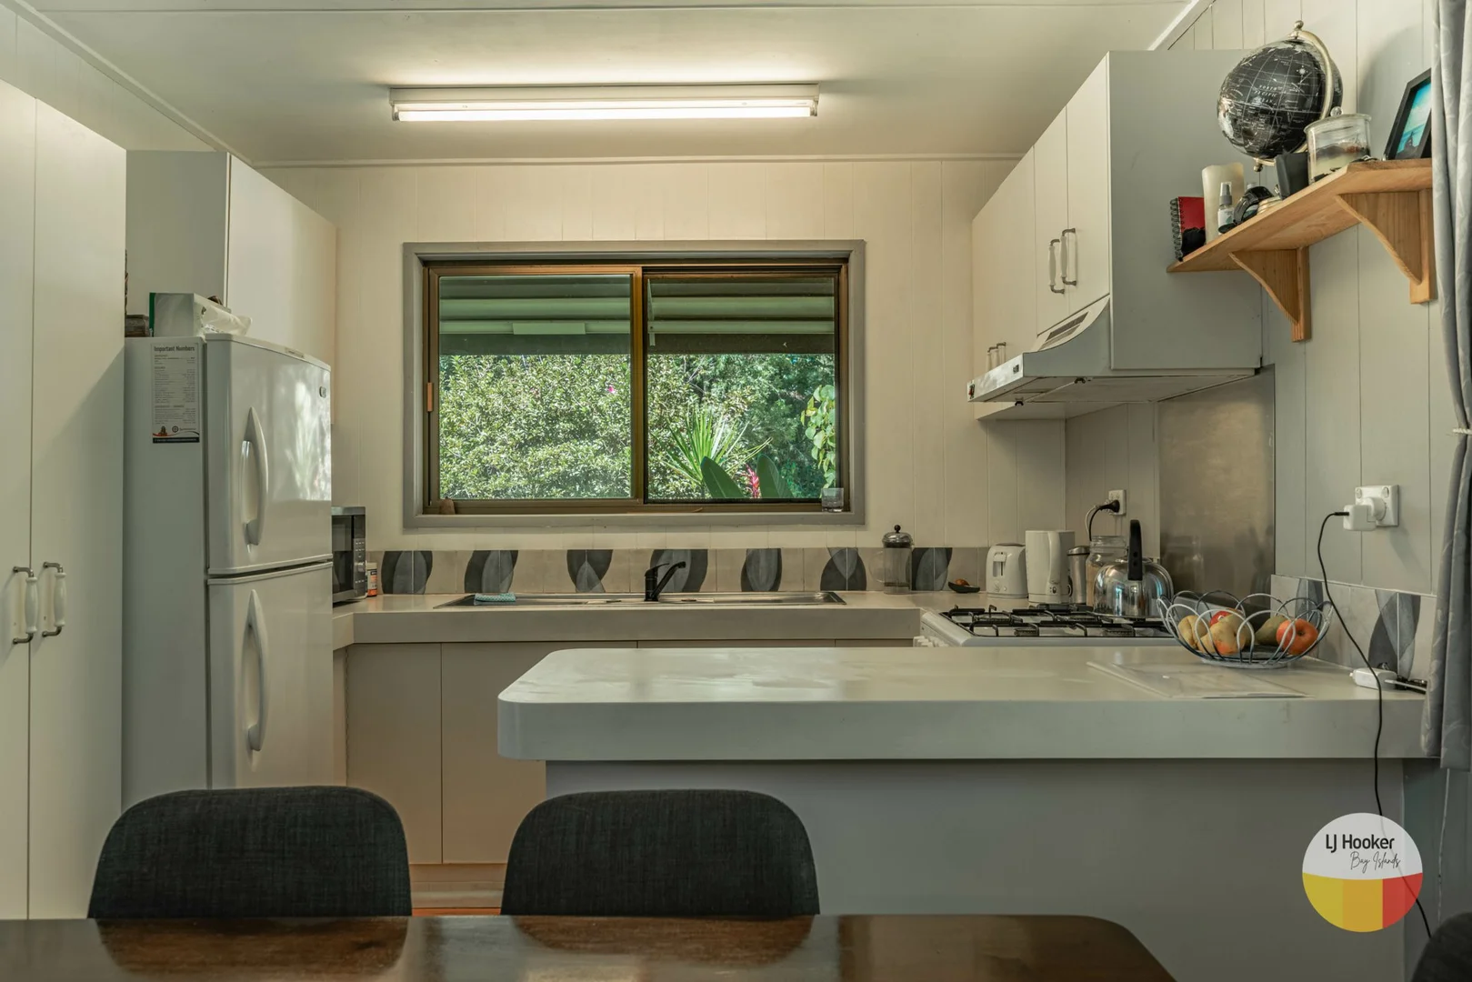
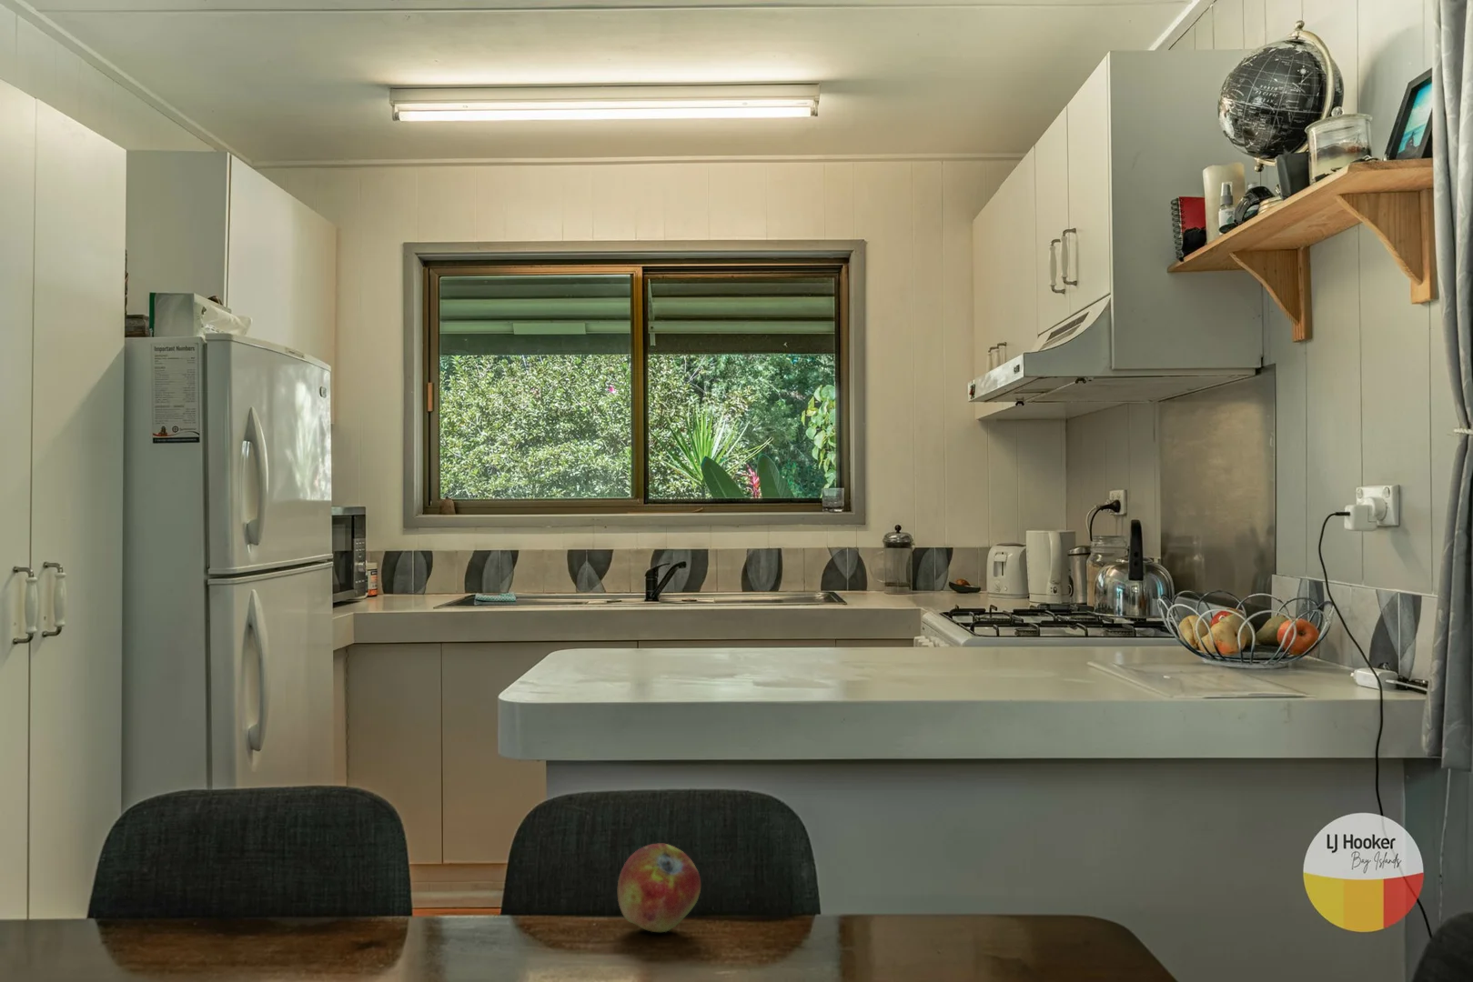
+ fruit [616,842,702,933]
